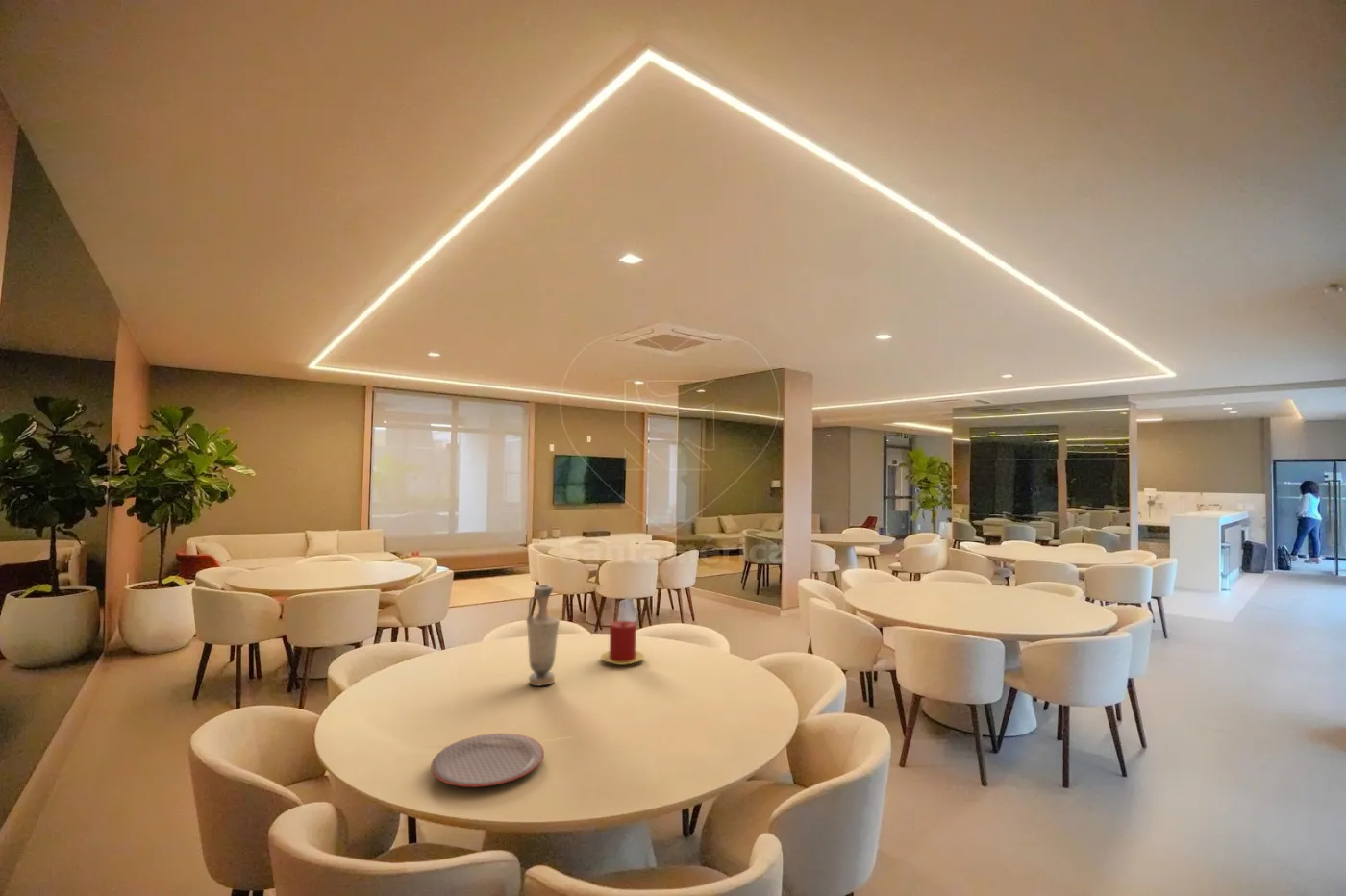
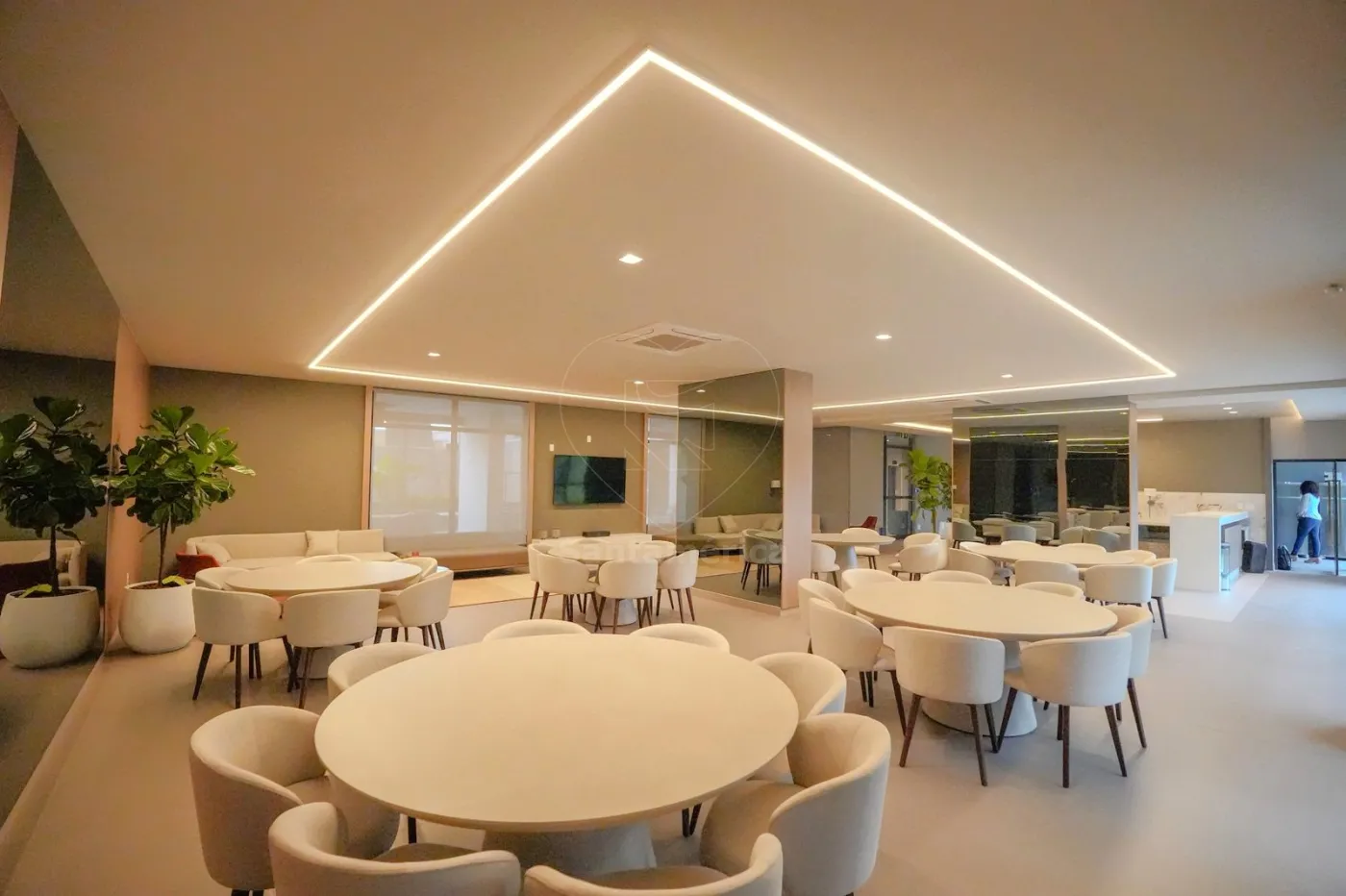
- candle [600,620,645,666]
- plate [430,733,545,788]
- vase [525,584,561,687]
